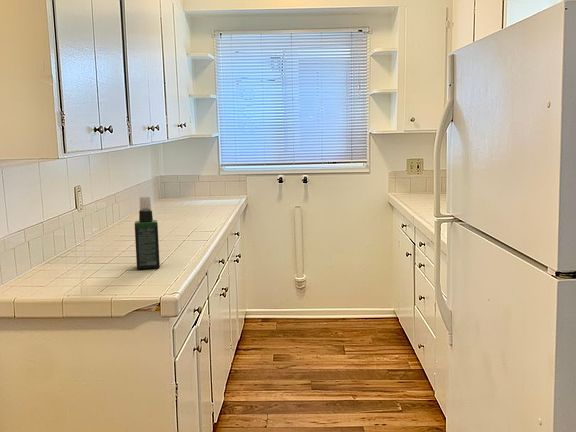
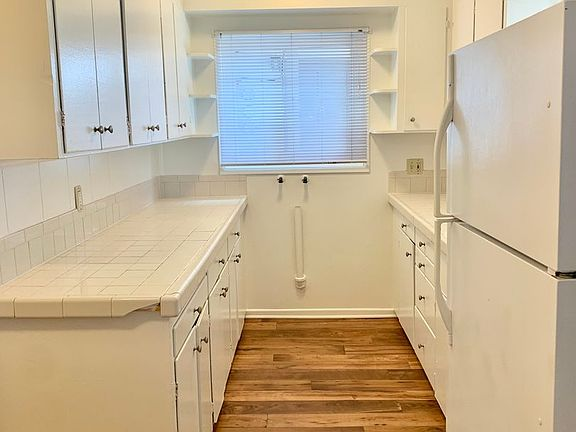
- spray bottle [134,196,161,270]
